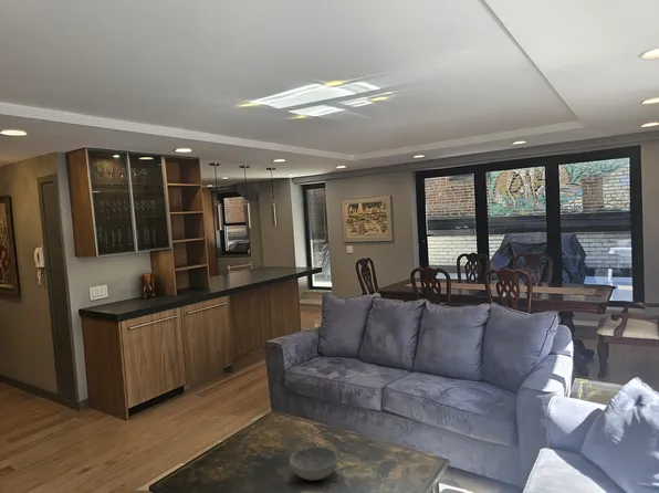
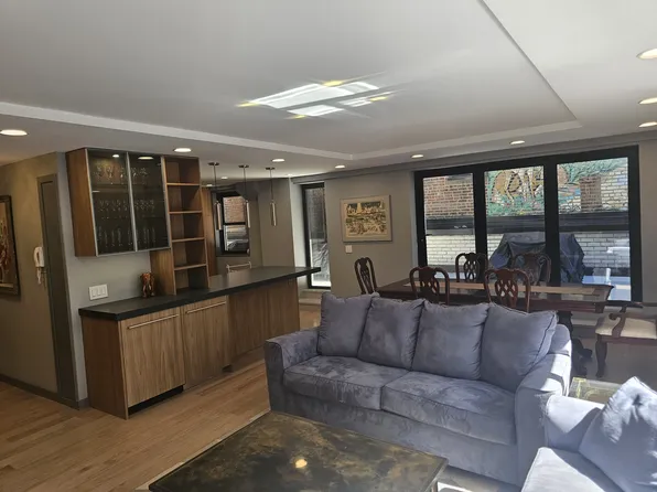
- bowl [289,445,338,482]
